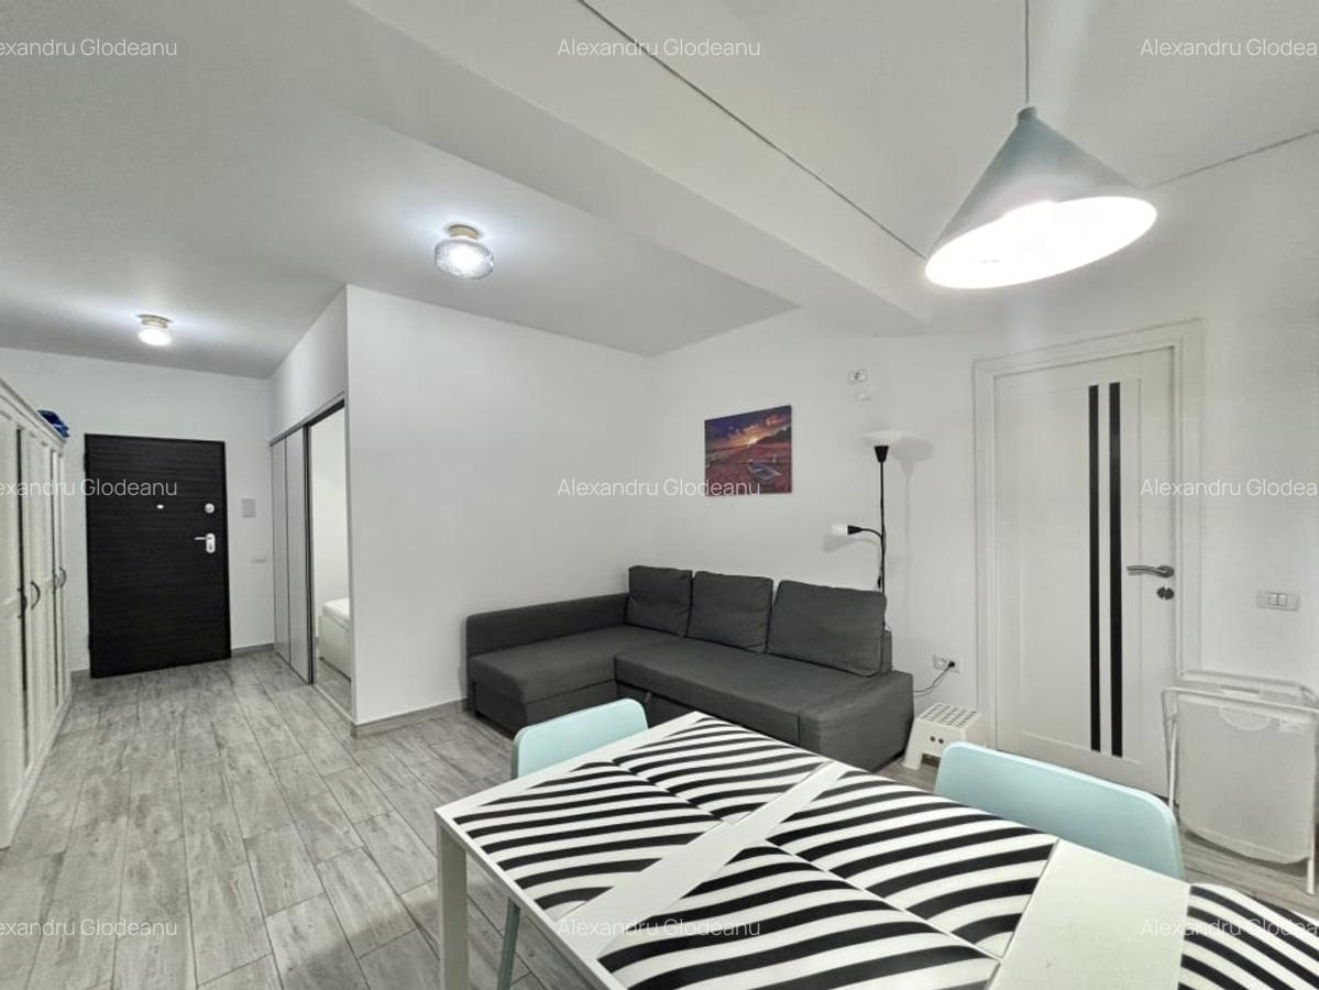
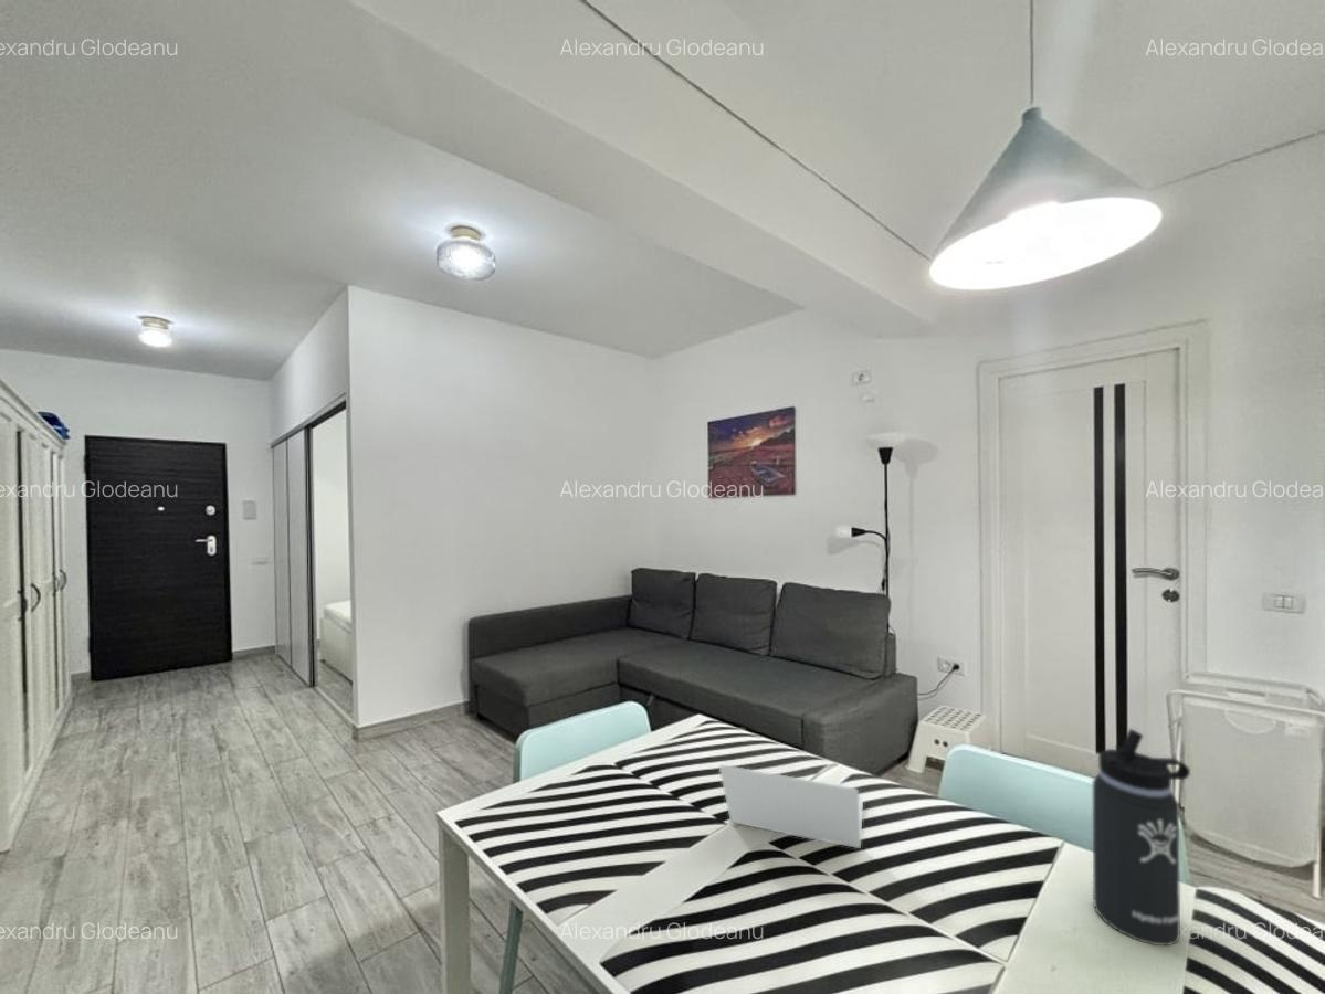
+ laptop [718,763,864,849]
+ thermos bottle [1092,728,1191,947]
